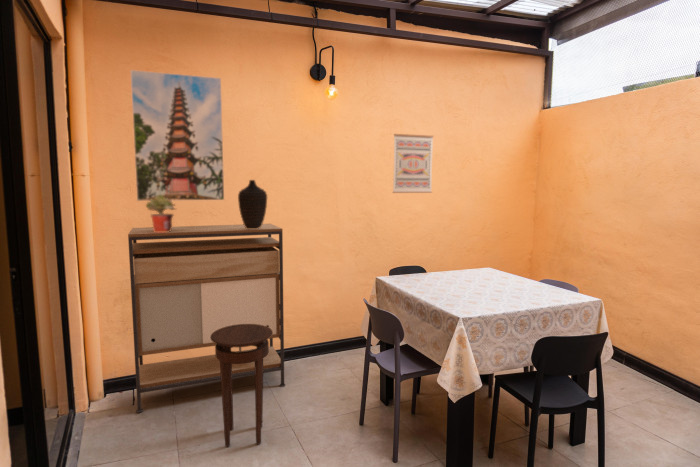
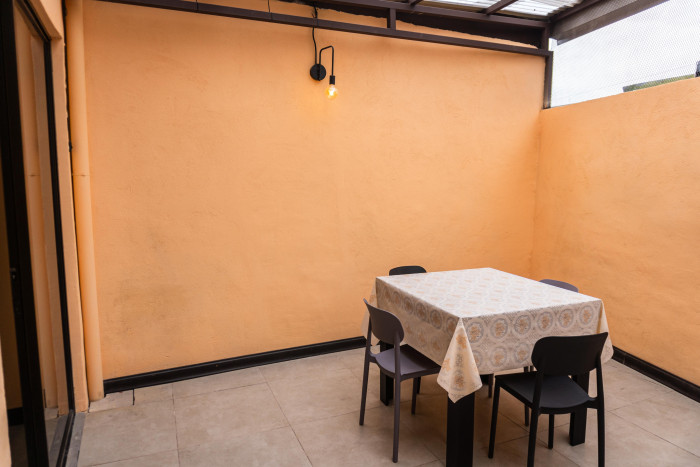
- shelving unit [127,223,286,414]
- potted plant [145,194,177,232]
- stool [210,324,273,448]
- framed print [129,69,225,202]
- wall art [392,133,435,194]
- decorative vase [237,179,268,229]
